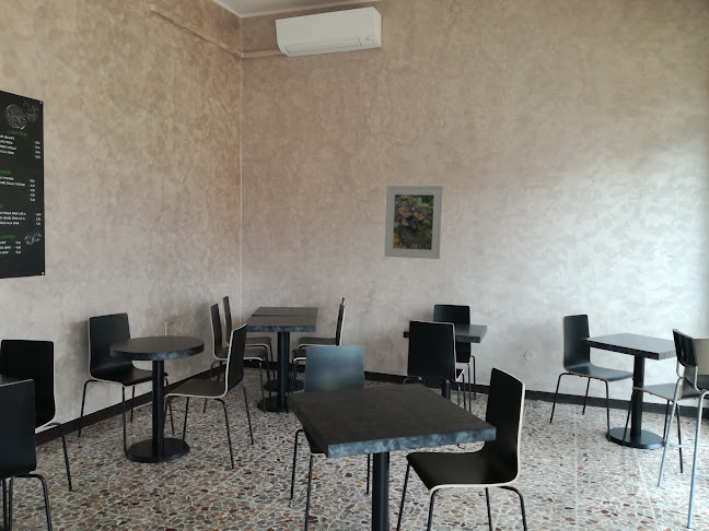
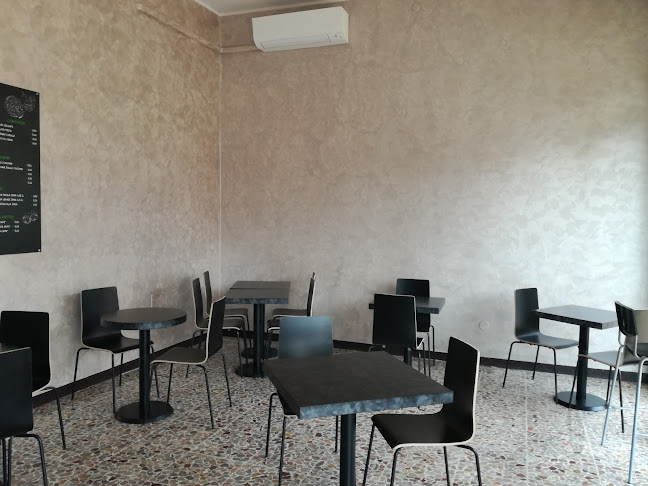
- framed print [383,185,444,260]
